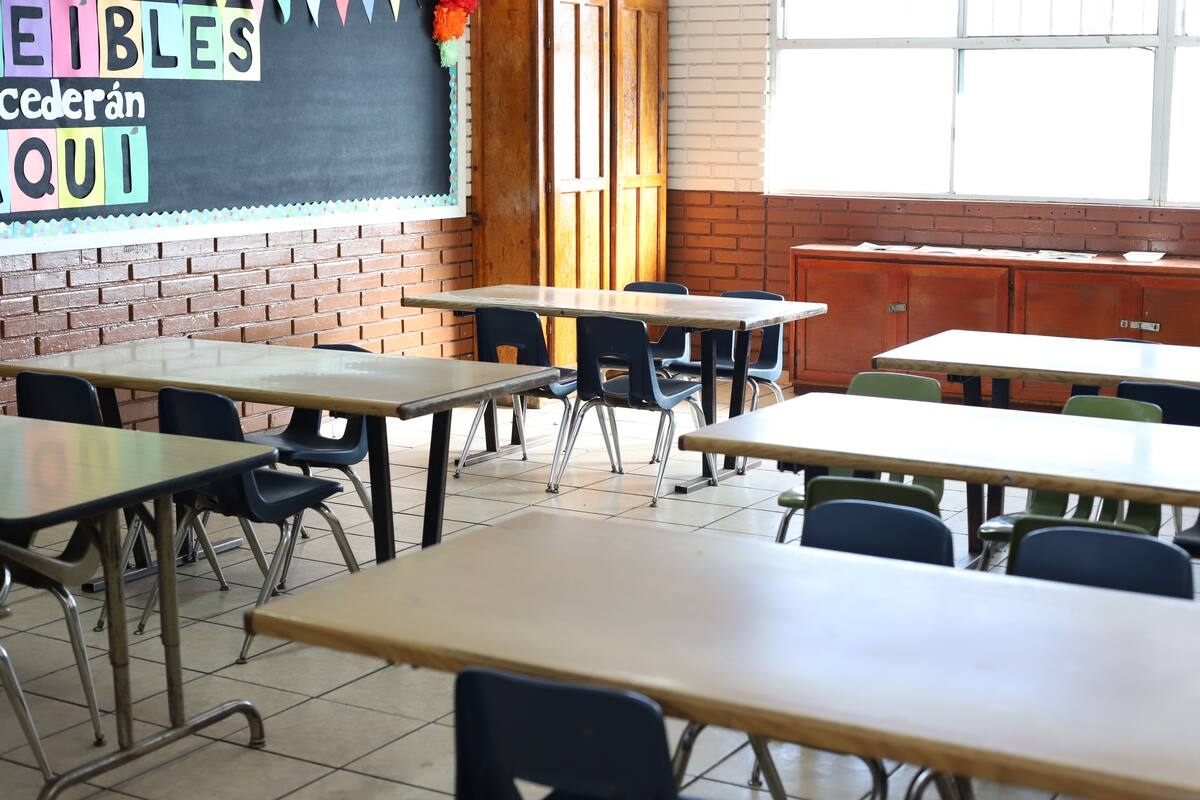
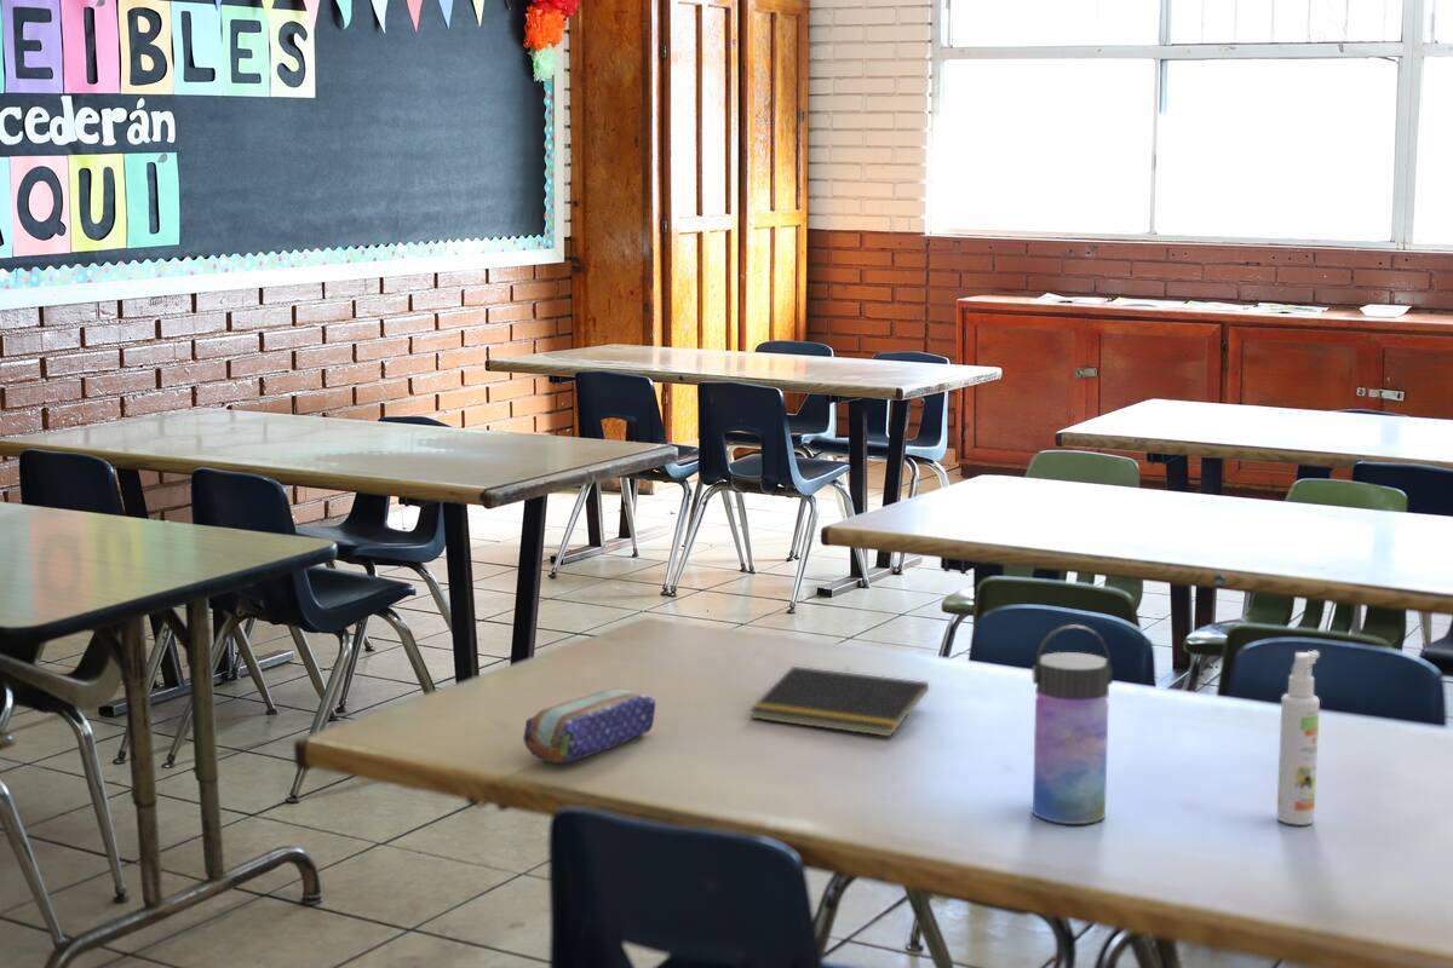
+ water bottle [1030,623,1114,825]
+ spray bottle [1276,650,1321,826]
+ pencil case [522,687,656,765]
+ notepad [748,666,930,738]
